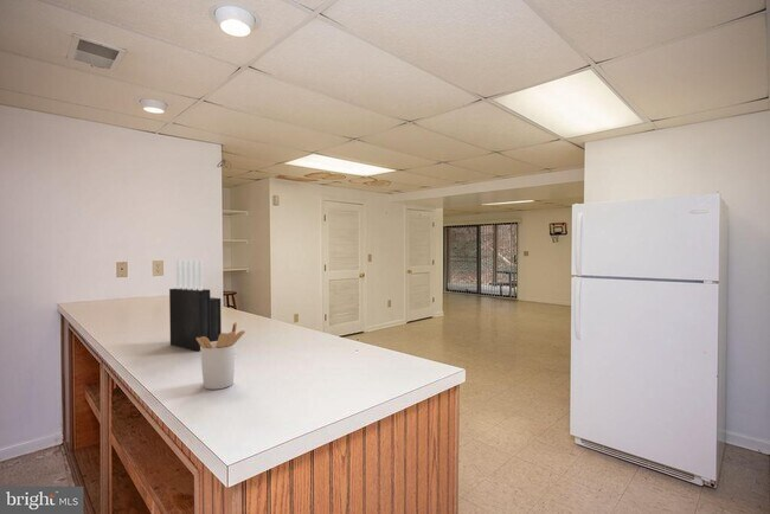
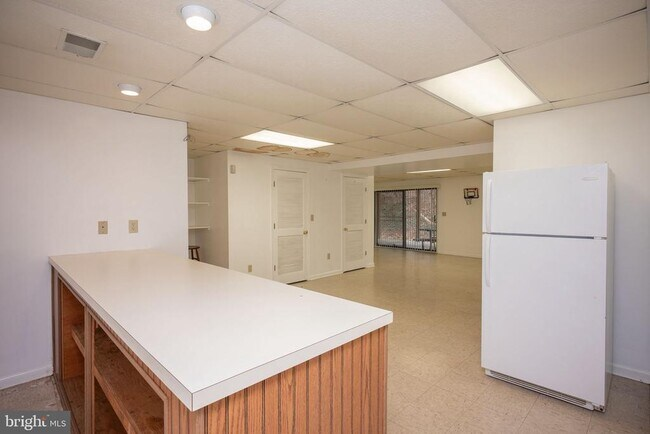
- knife block [168,259,223,352]
- utensil holder [197,321,246,391]
